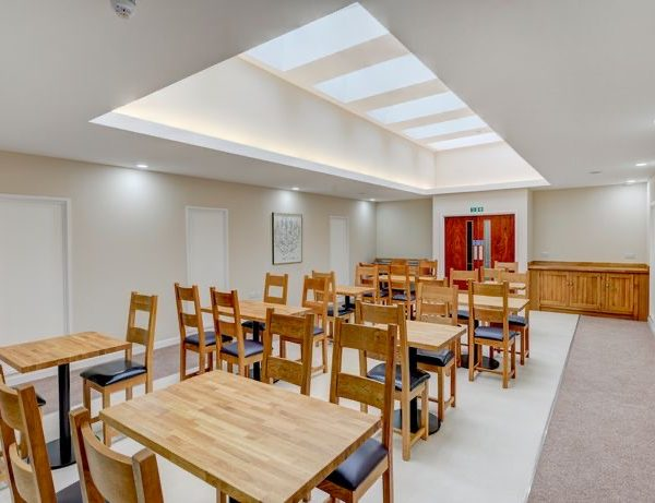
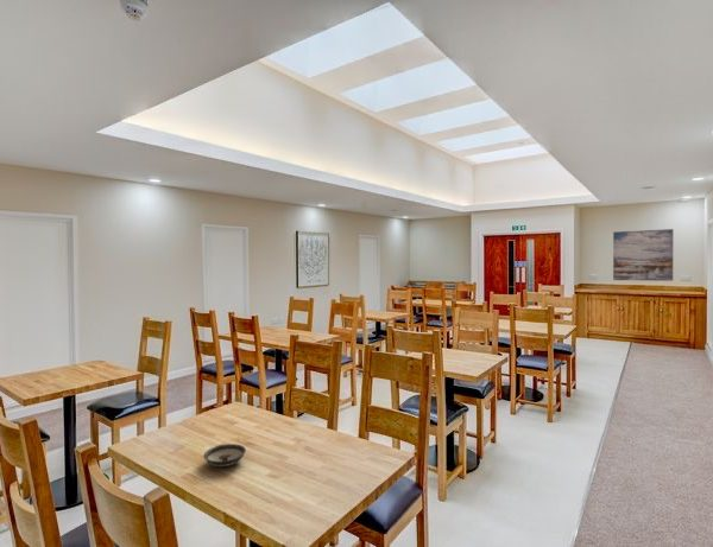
+ saucer [202,443,247,468]
+ wall art [612,228,674,282]
